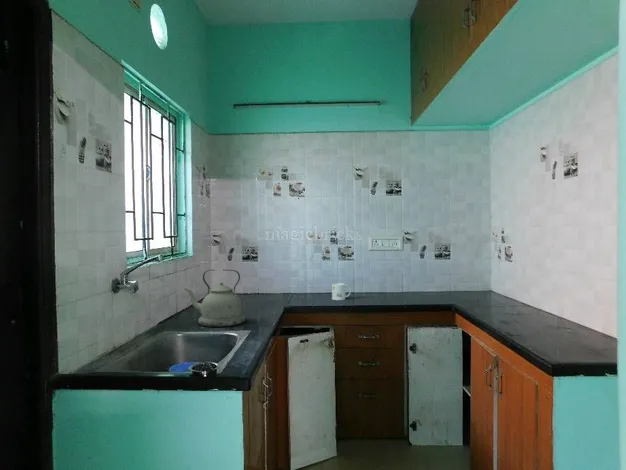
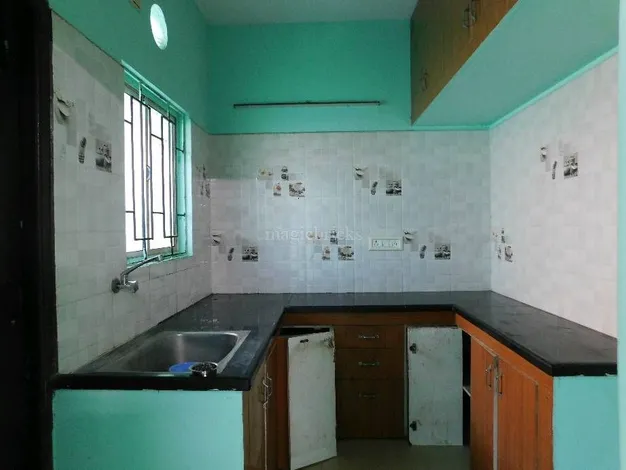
- kettle [184,269,246,328]
- mug [331,282,352,301]
